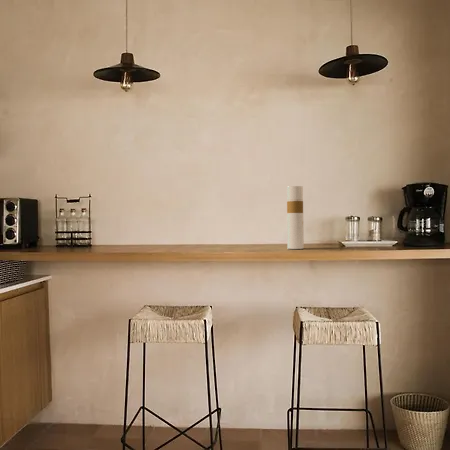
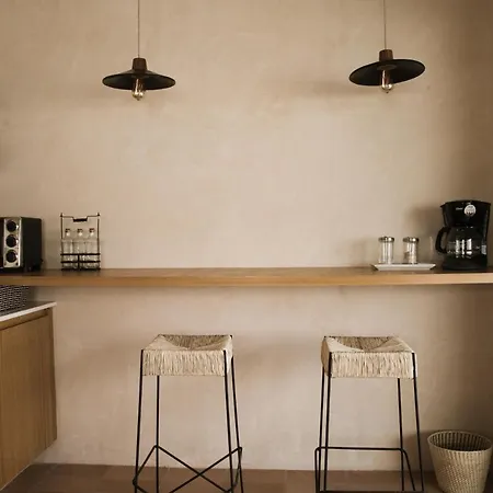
- pump dispenser [286,185,305,250]
